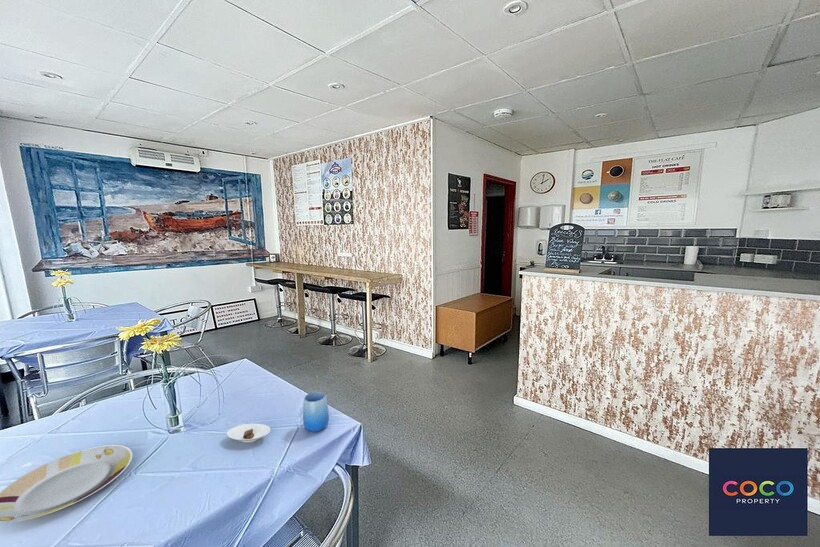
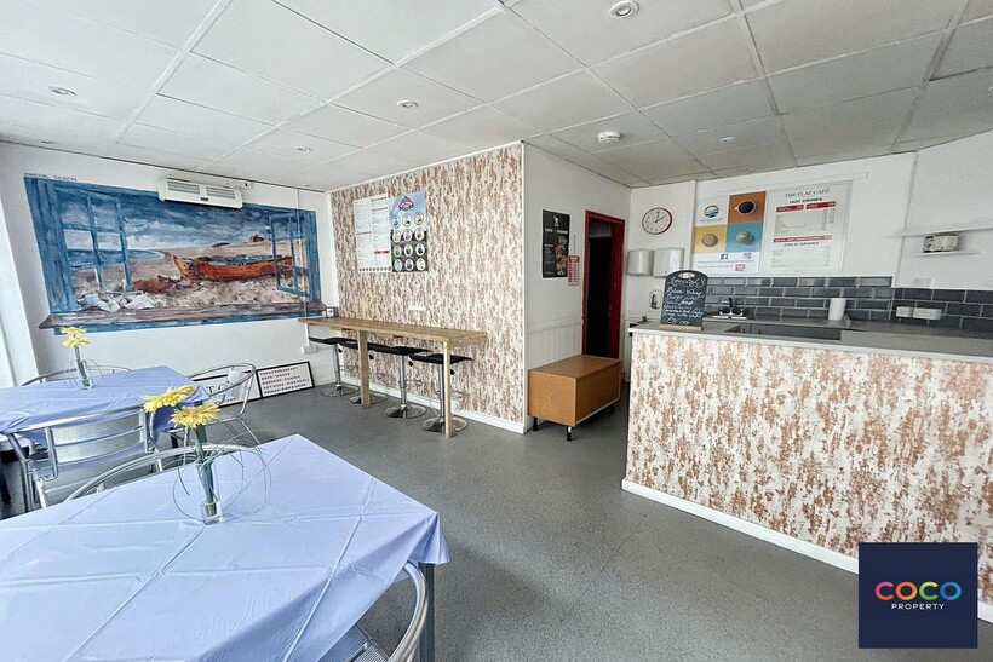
- saucer [226,423,271,443]
- plate [0,444,133,523]
- cup [302,391,330,433]
